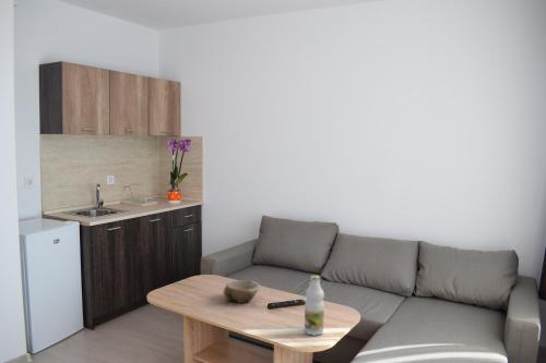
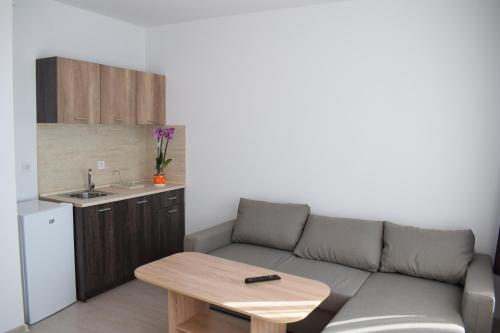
- bowl [222,279,262,304]
- bottle [304,274,325,337]
